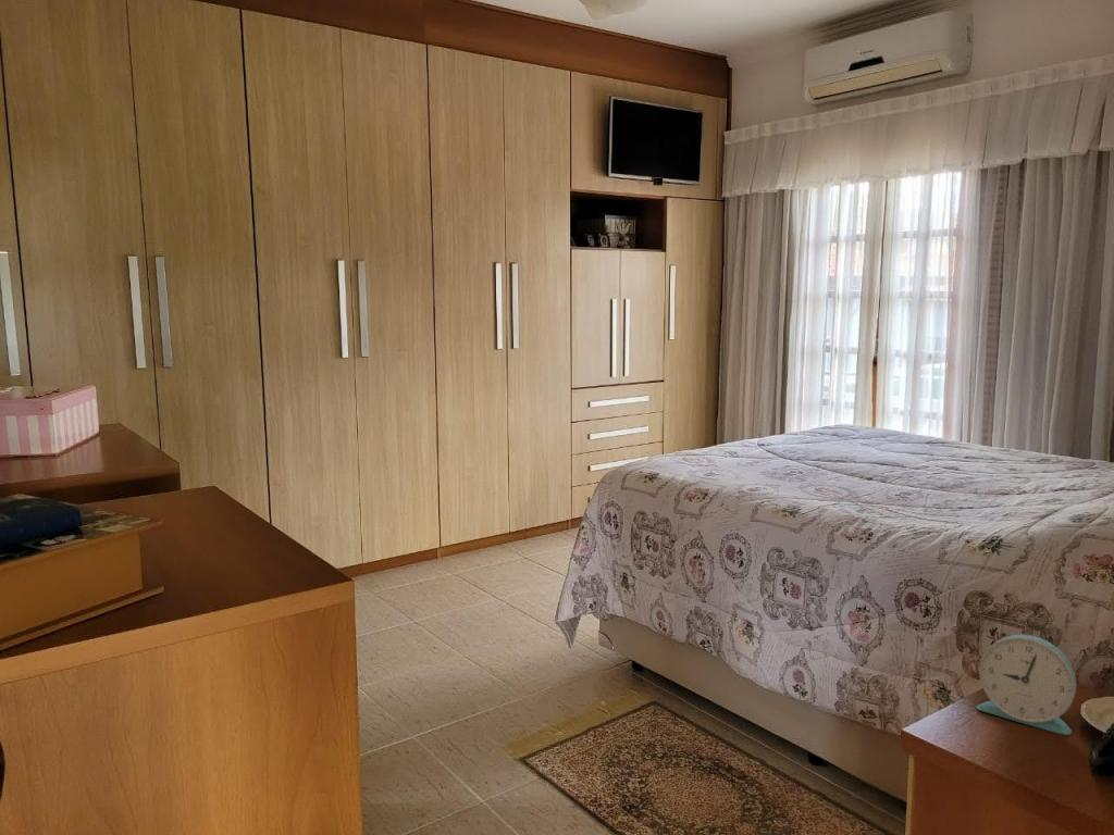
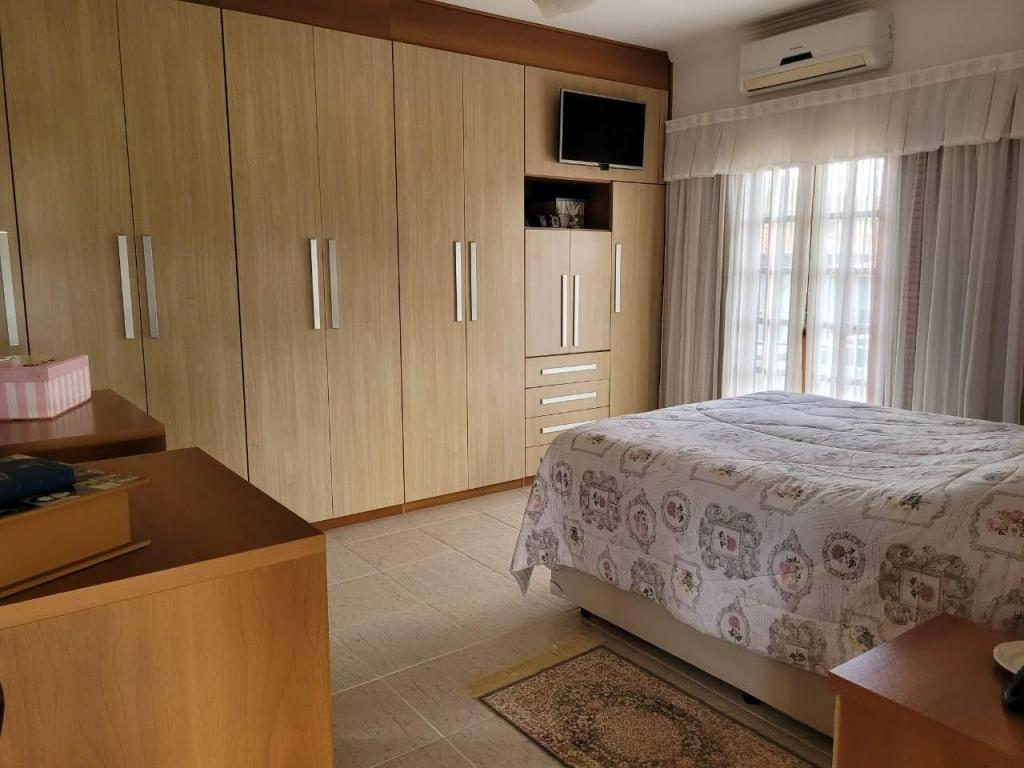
- alarm clock [975,634,1078,736]
